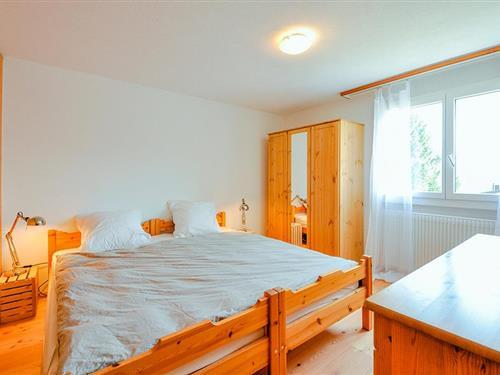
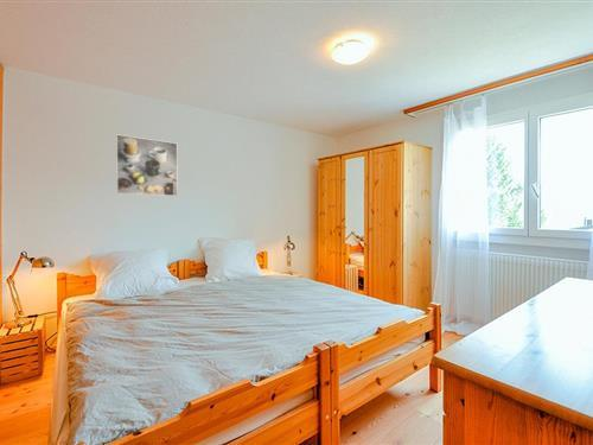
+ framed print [115,133,179,197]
